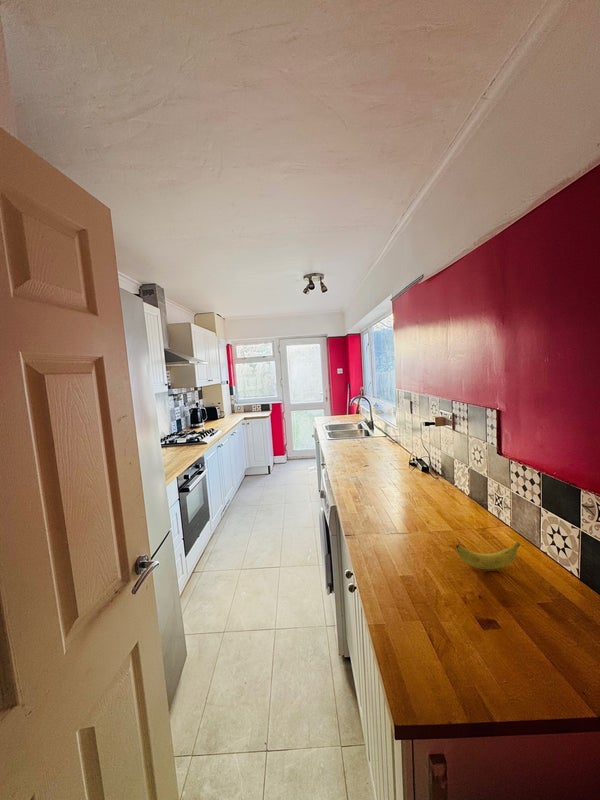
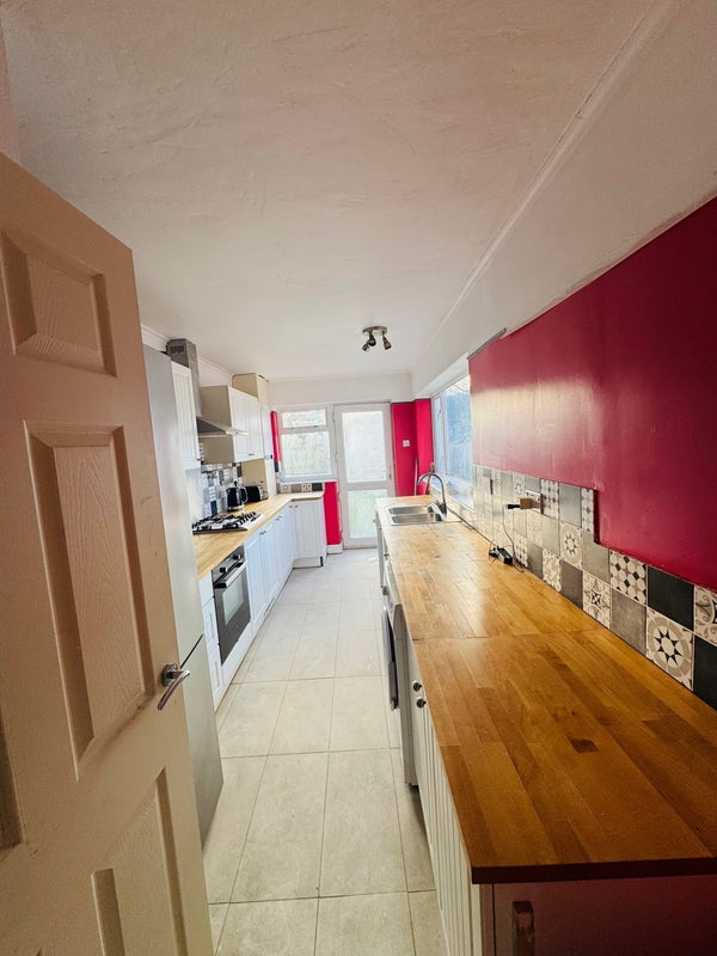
- banana [455,541,521,570]
